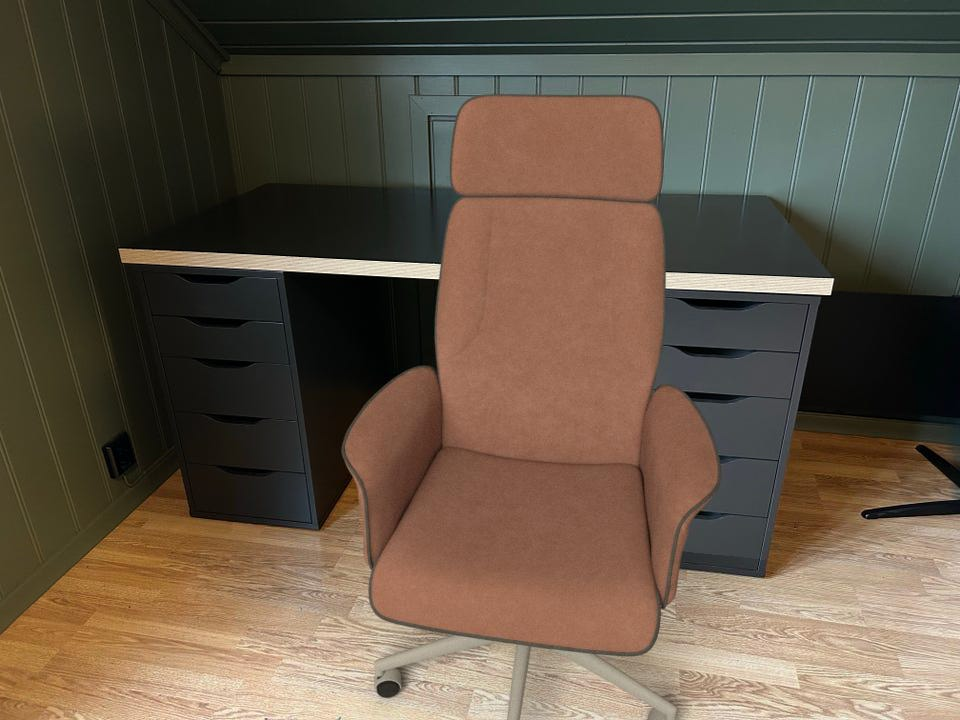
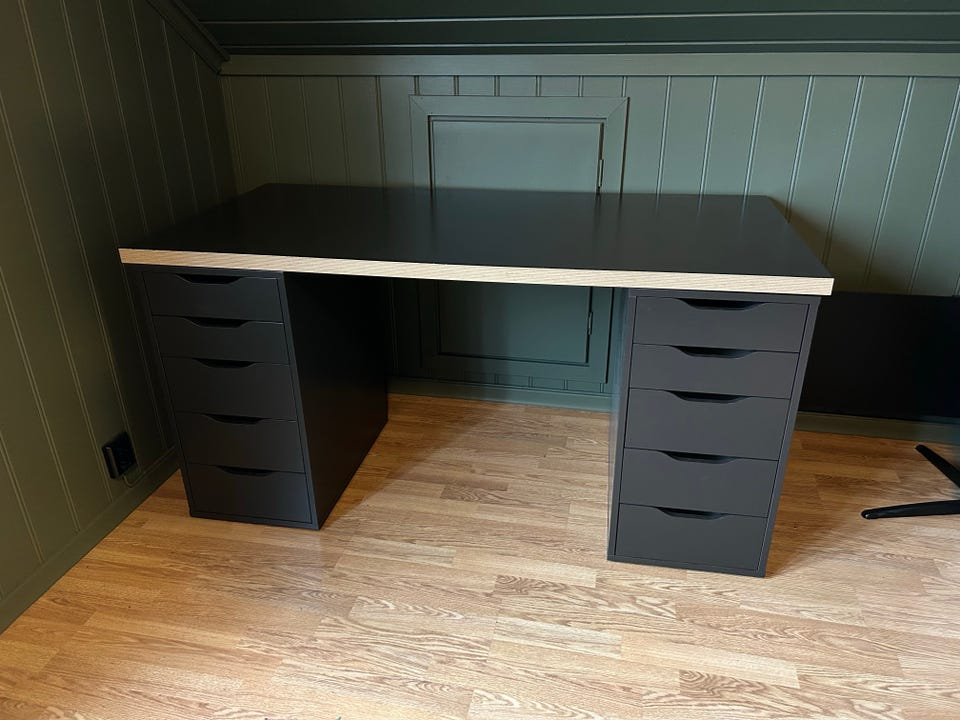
- office chair [341,93,722,720]
